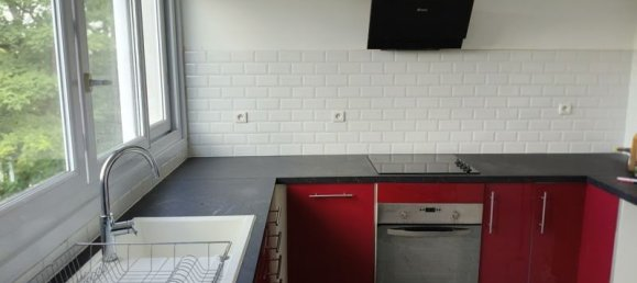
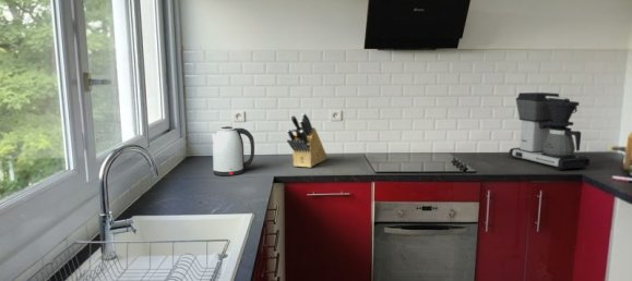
+ coffee maker [509,91,591,171]
+ knife block [286,112,327,169]
+ kettle [211,125,255,176]
